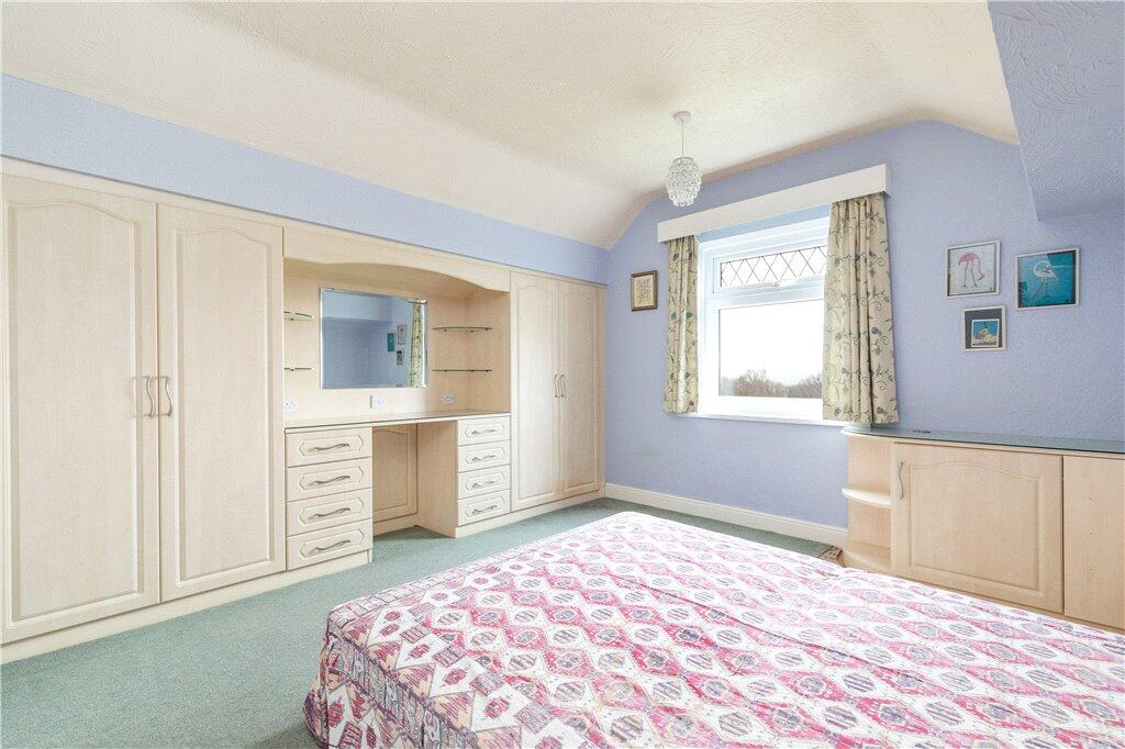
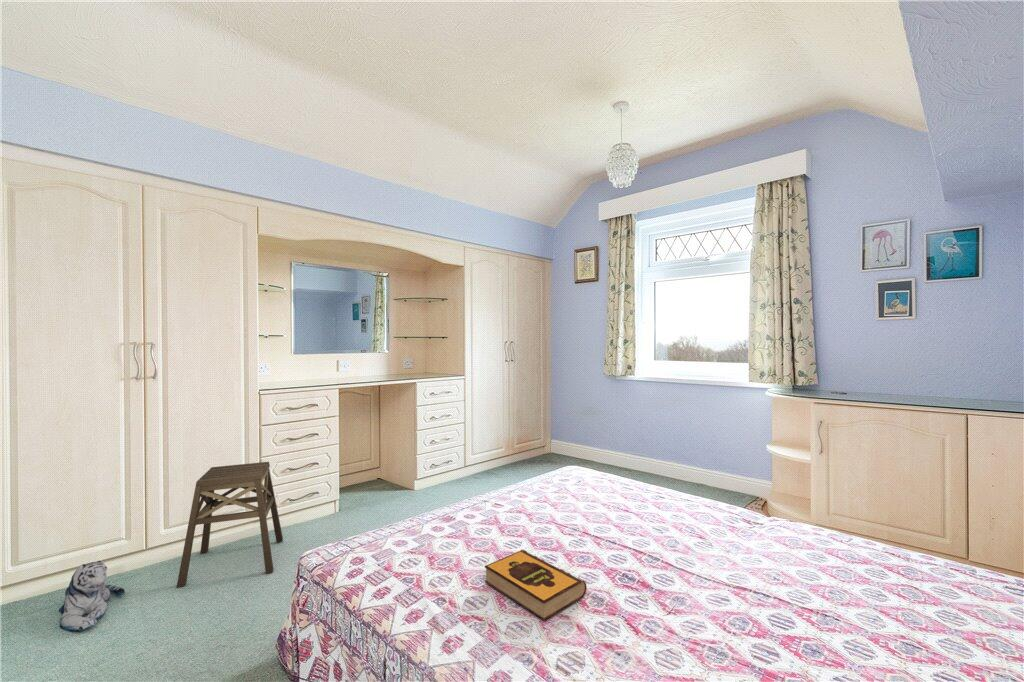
+ stool [175,461,284,589]
+ hardback book [483,549,587,622]
+ plush toy [58,560,126,633]
